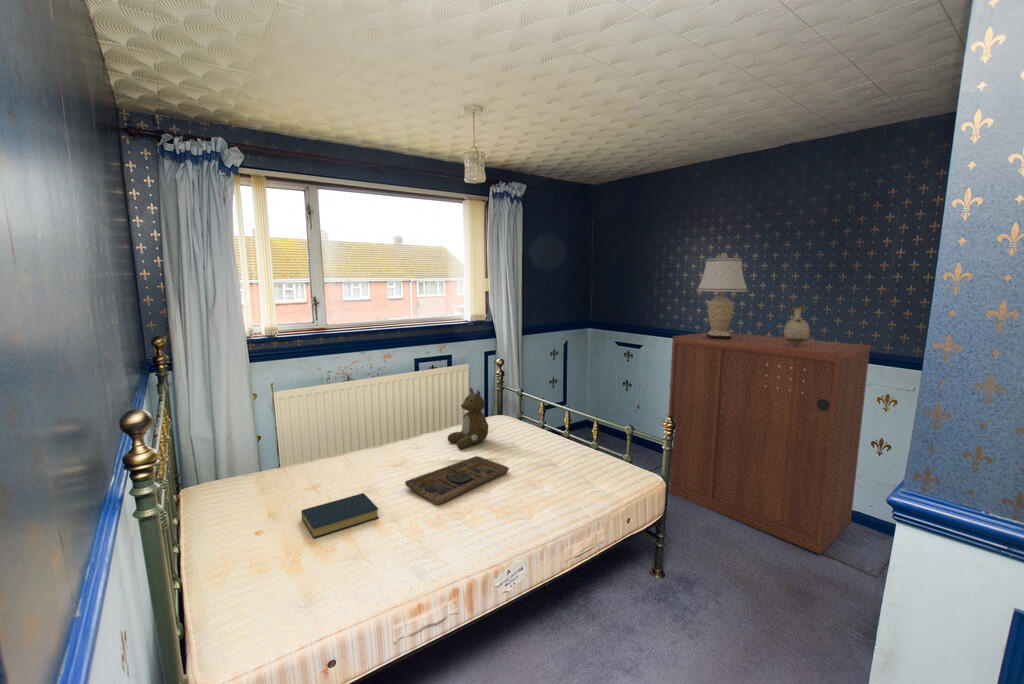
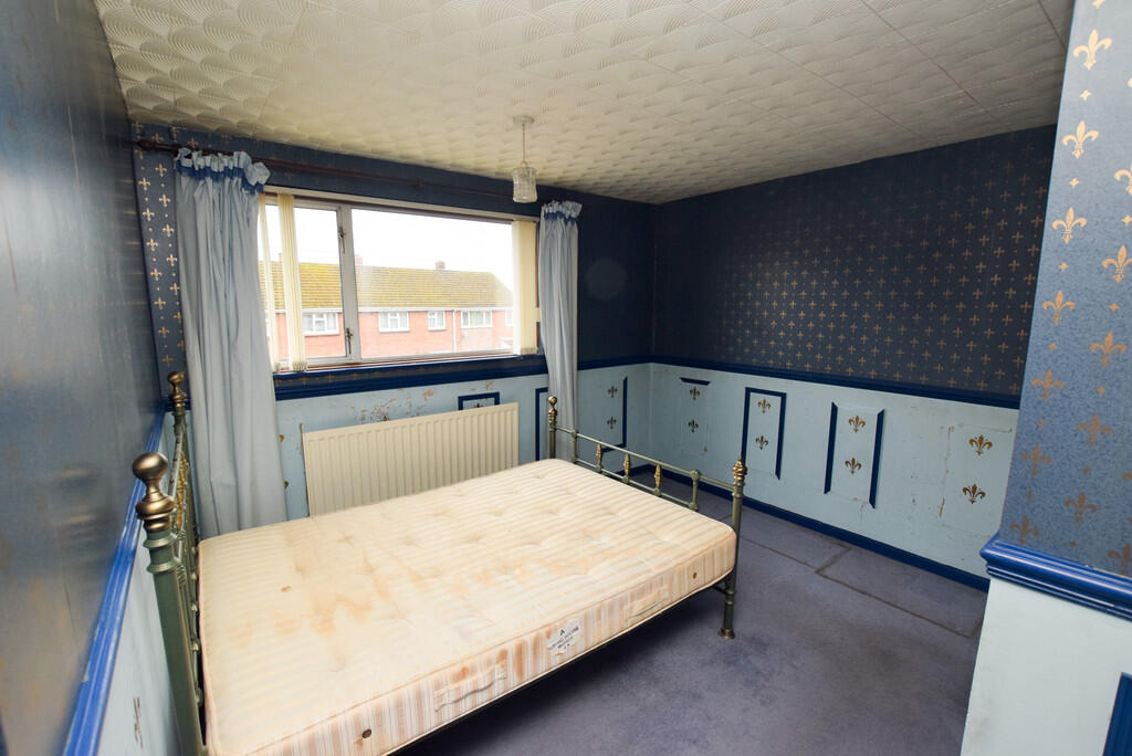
- dresser [668,331,872,555]
- vase [780,305,813,346]
- hardback book [301,492,380,540]
- teddy bear [447,387,489,450]
- table lamp [695,252,749,339]
- decorative tray [404,455,510,505]
